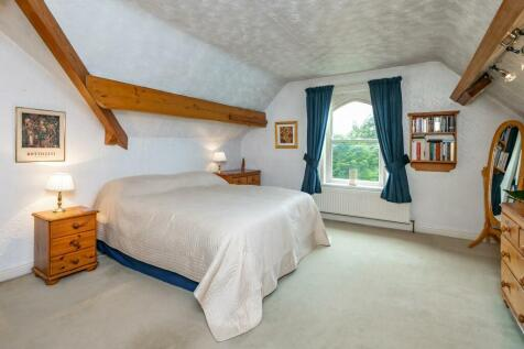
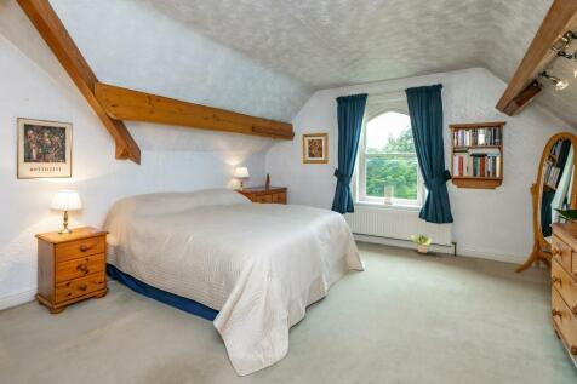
+ potted plant [410,231,434,254]
